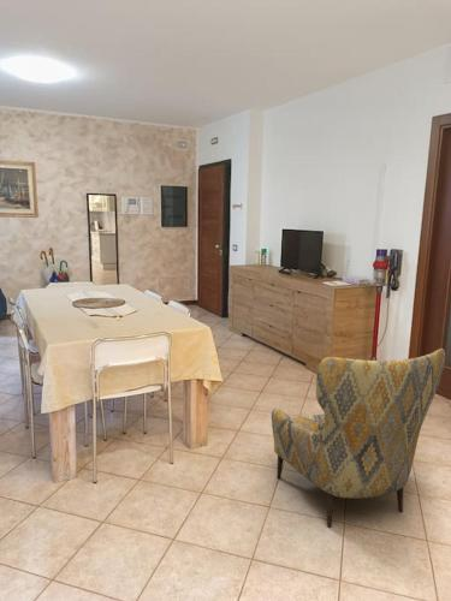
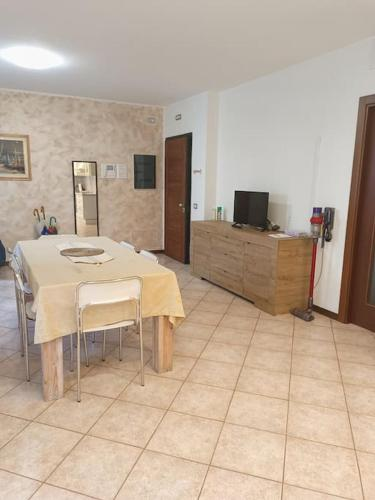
- armchair [271,347,446,528]
